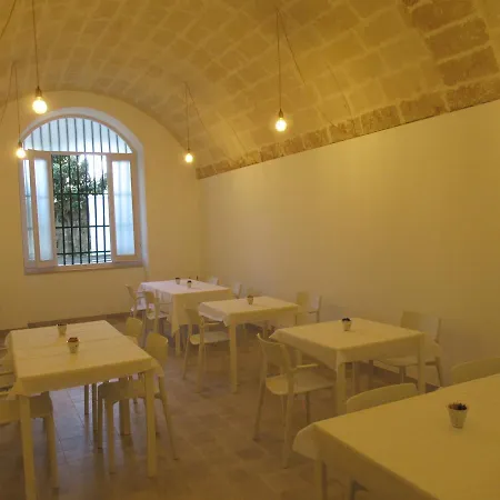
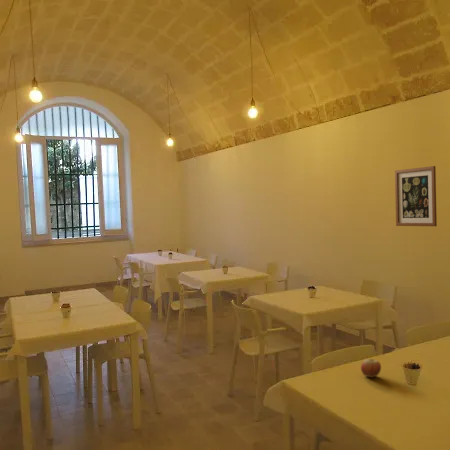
+ wall art [394,165,438,227]
+ apple [360,358,382,378]
